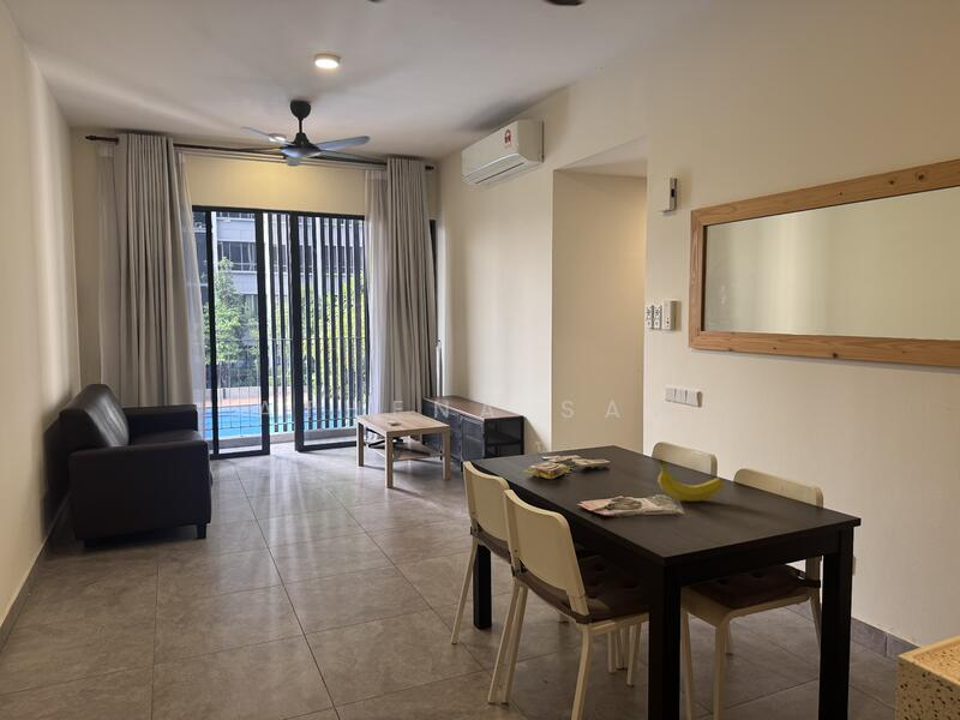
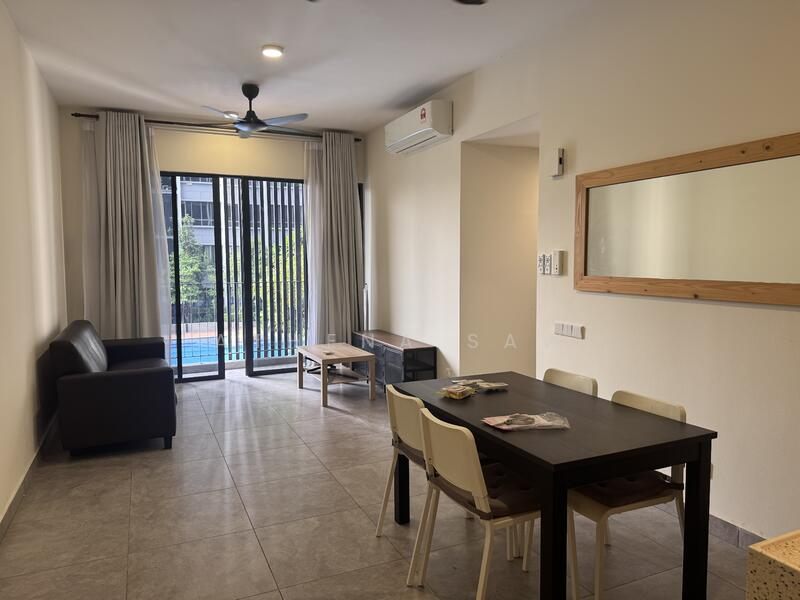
- fruit [656,458,725,503]
